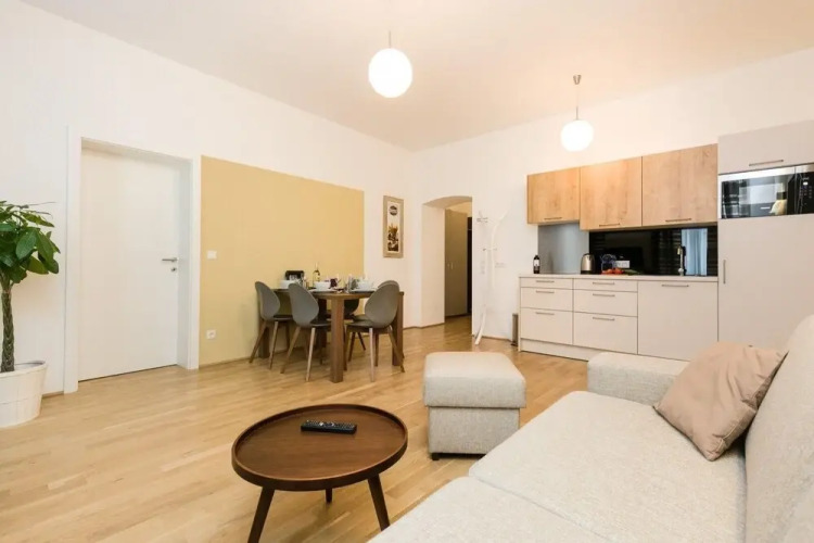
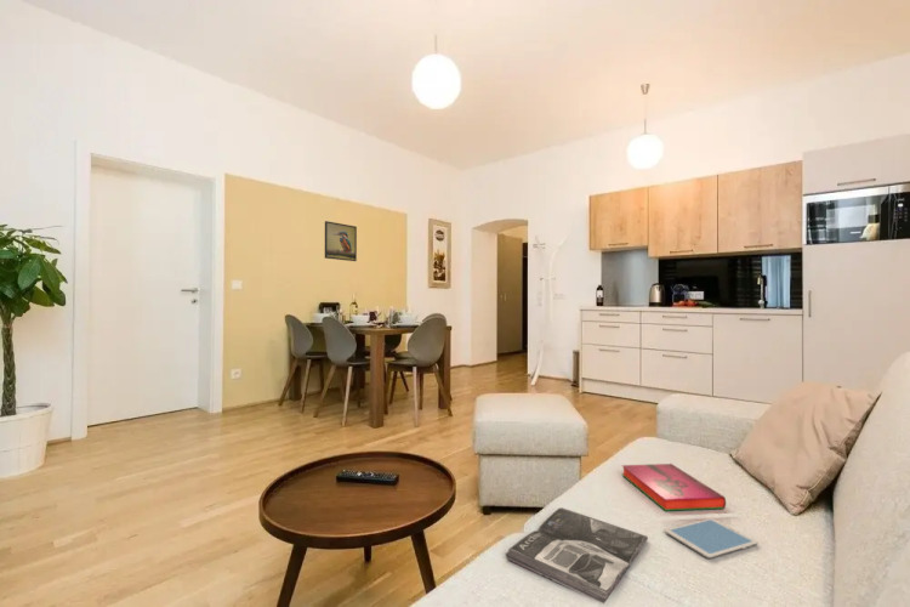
+ magazine [505,506,649,605]
+ hardback book [620,463,727,512]
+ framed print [324,220,358,262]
+ tablet [664,517,760,560]
